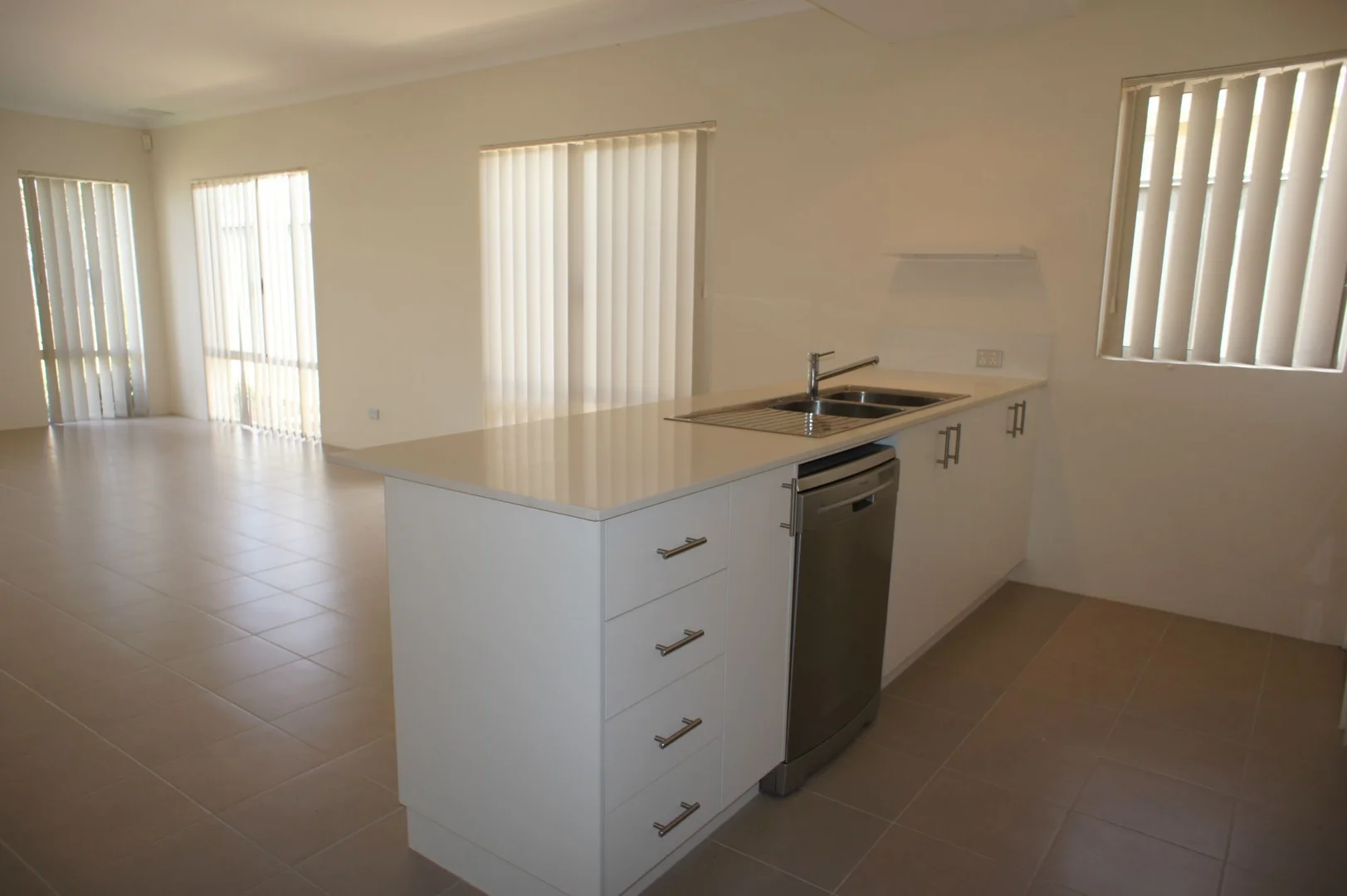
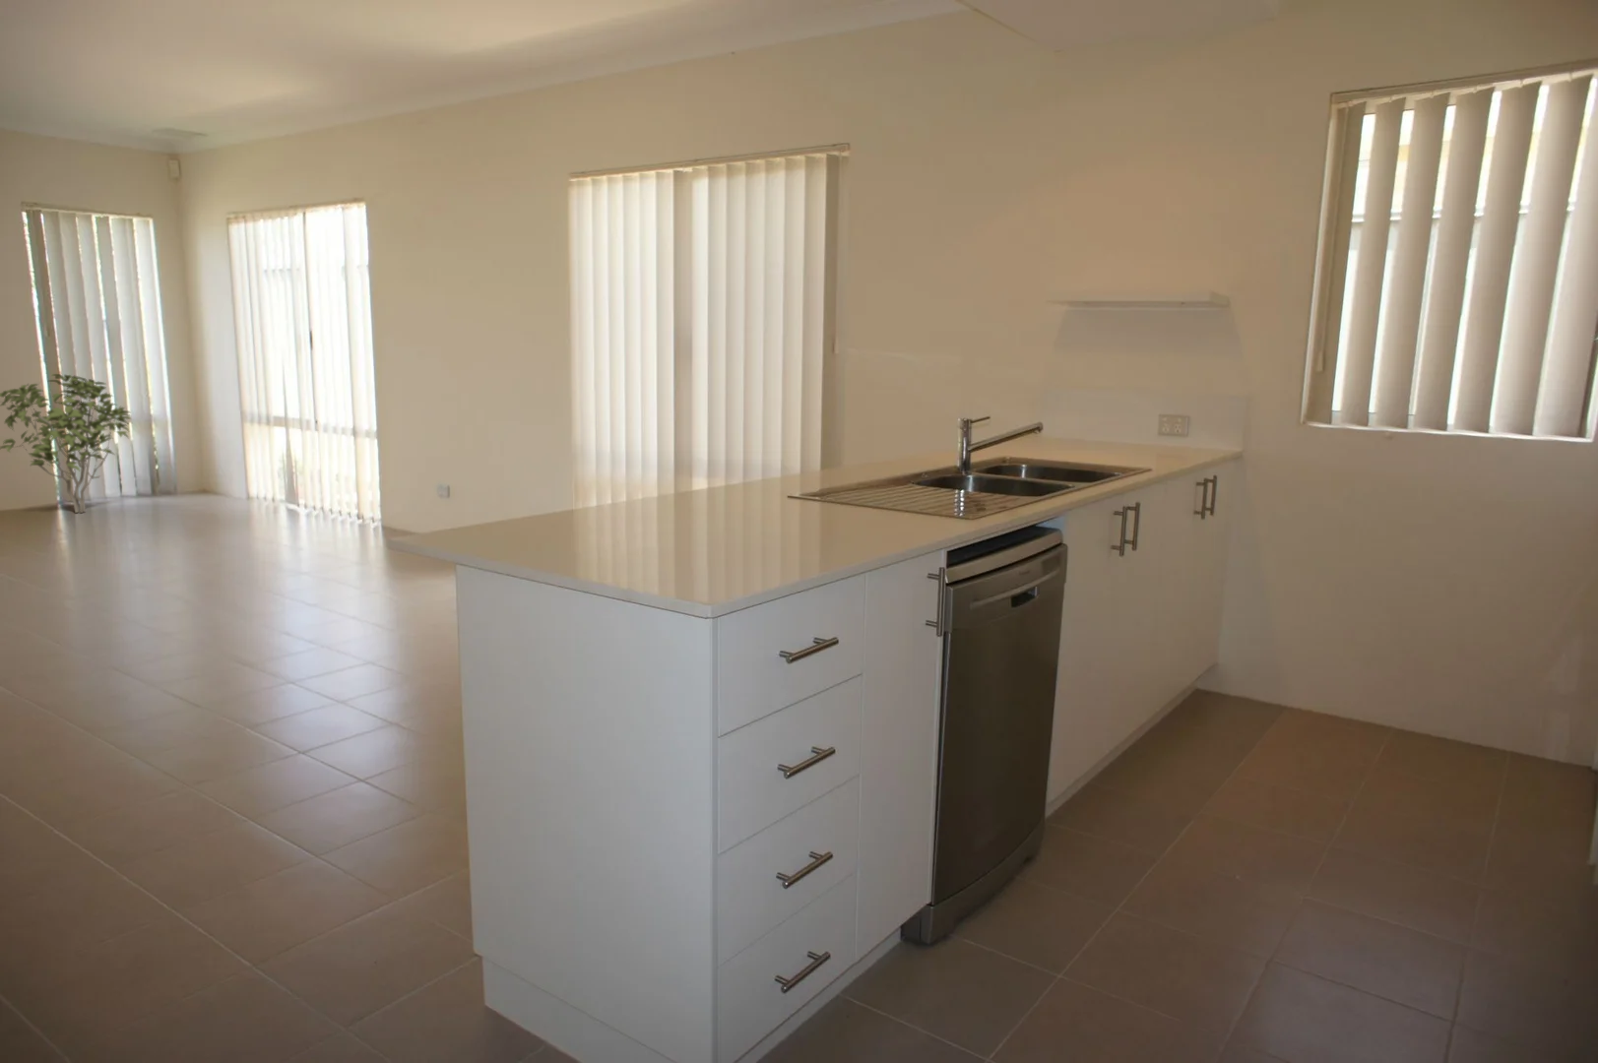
+ shrub [0,373,132,514]
